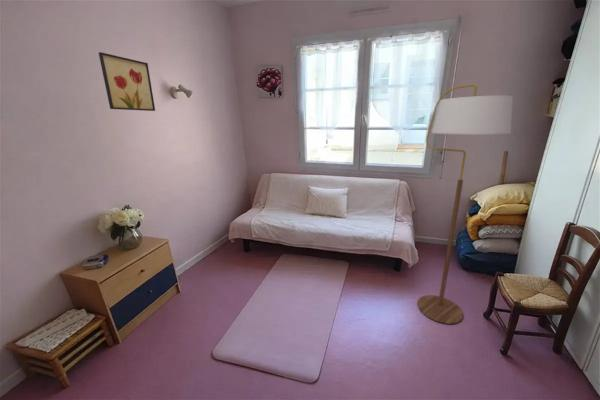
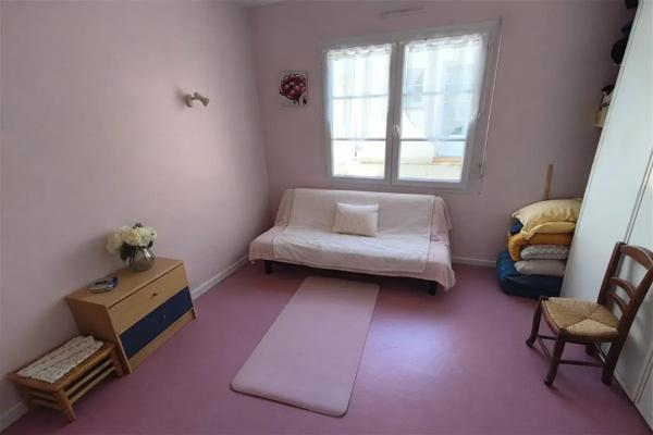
- wall art [98,51,156,112]
- floor lamp [416,83,514,325]
